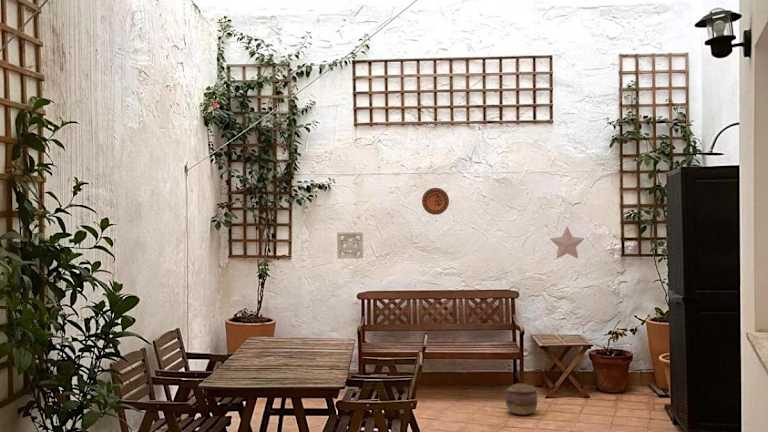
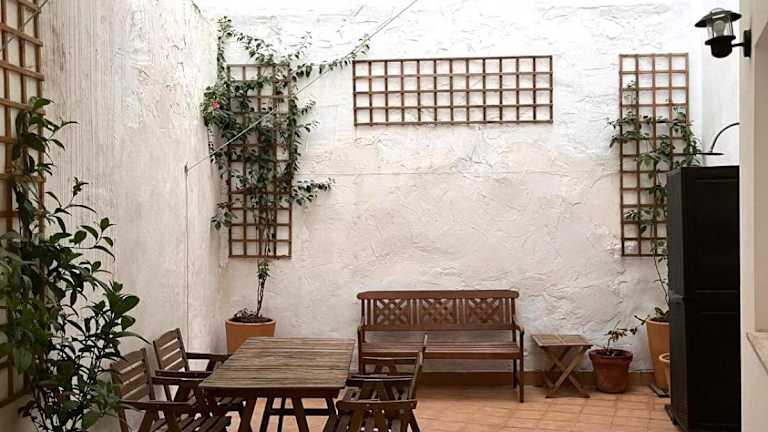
- decorative plate [421,187,450,216]
- decorative star [549,226,586,260]
- basket [504,383,538,416]
- wall ornament [336,231,364,260]
